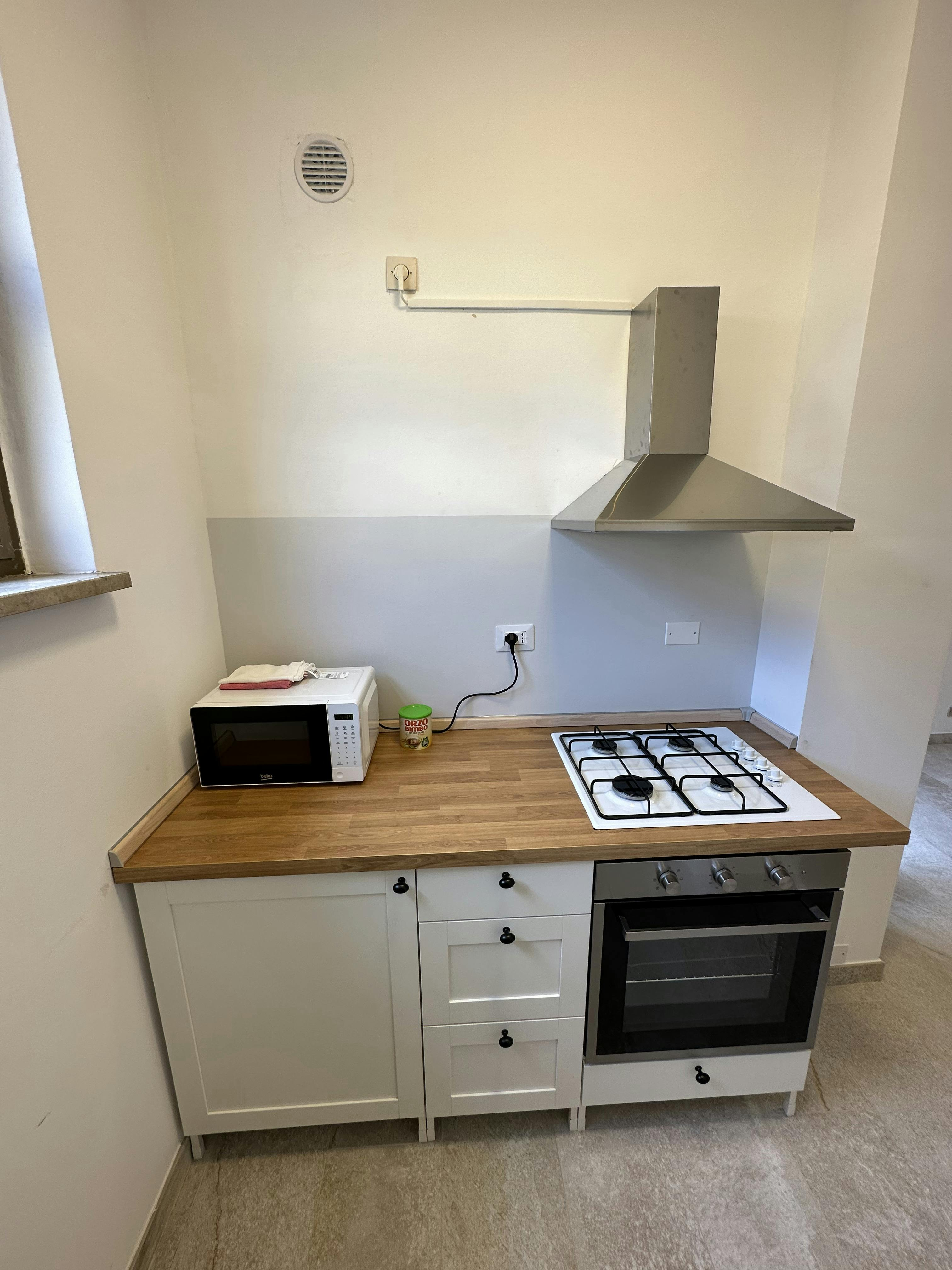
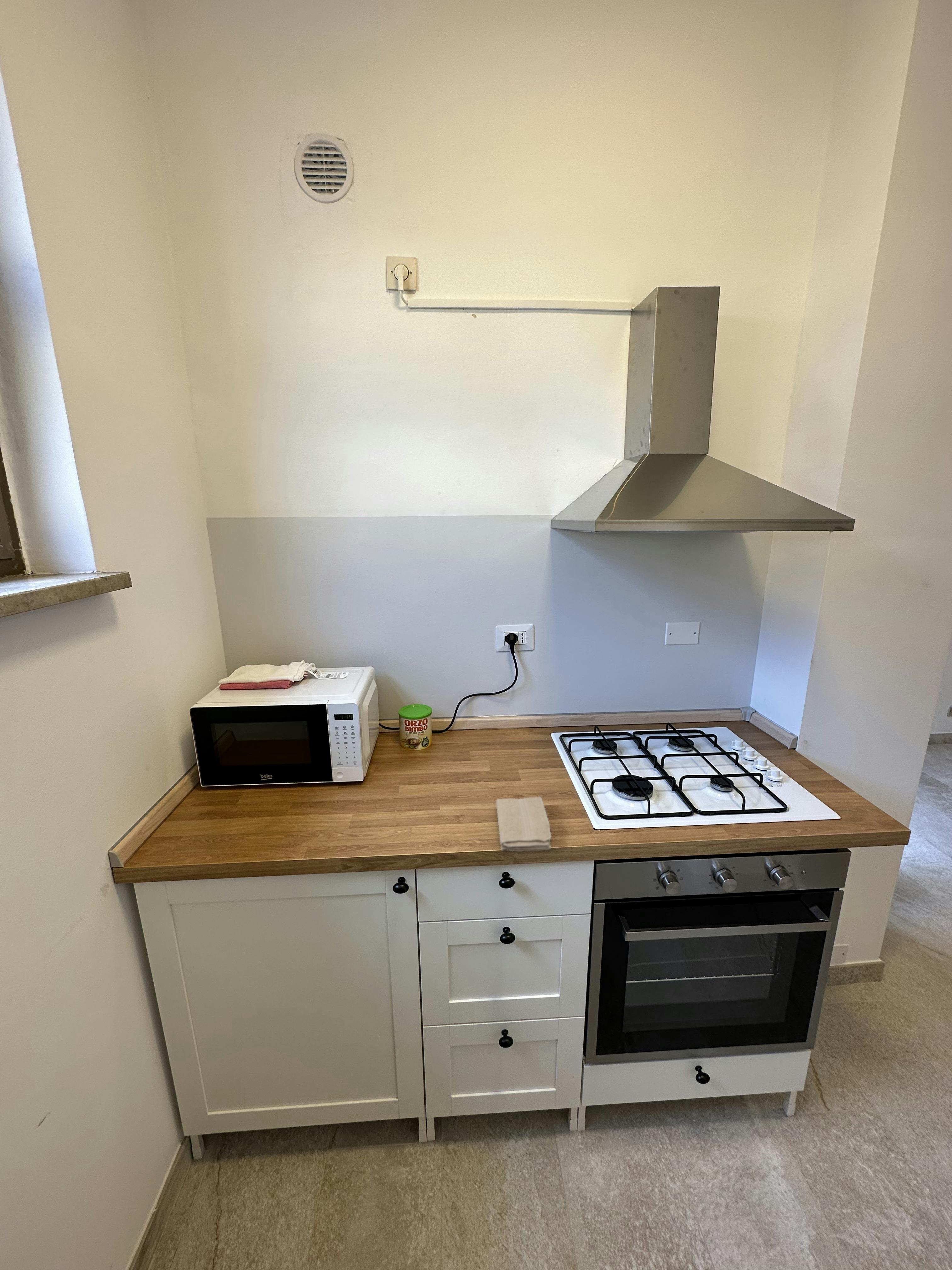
+ washcloth [495,796,552,852]
